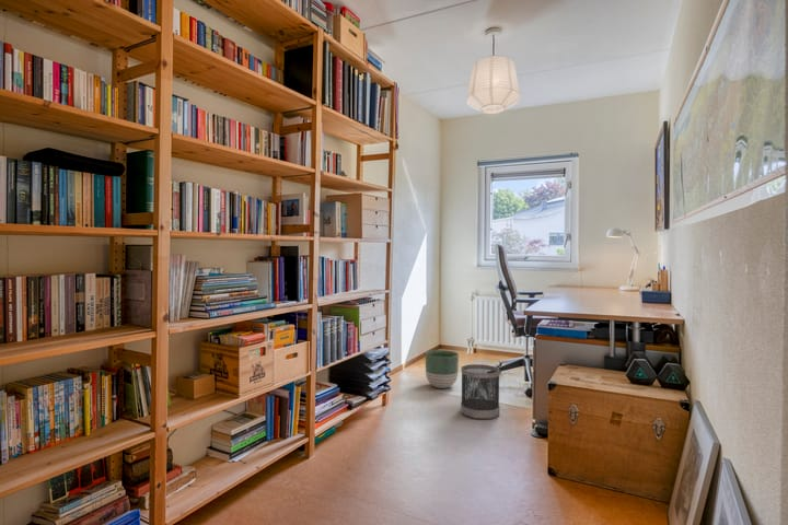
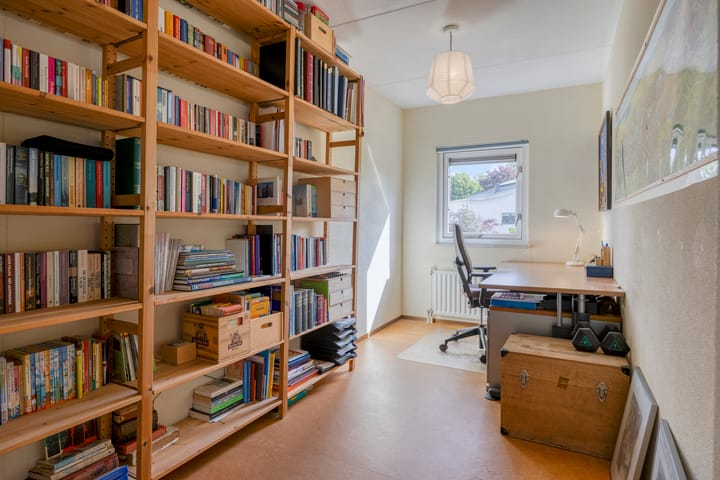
- planter [425,349,460,389]
- wastebasket [460,363,501,420]
